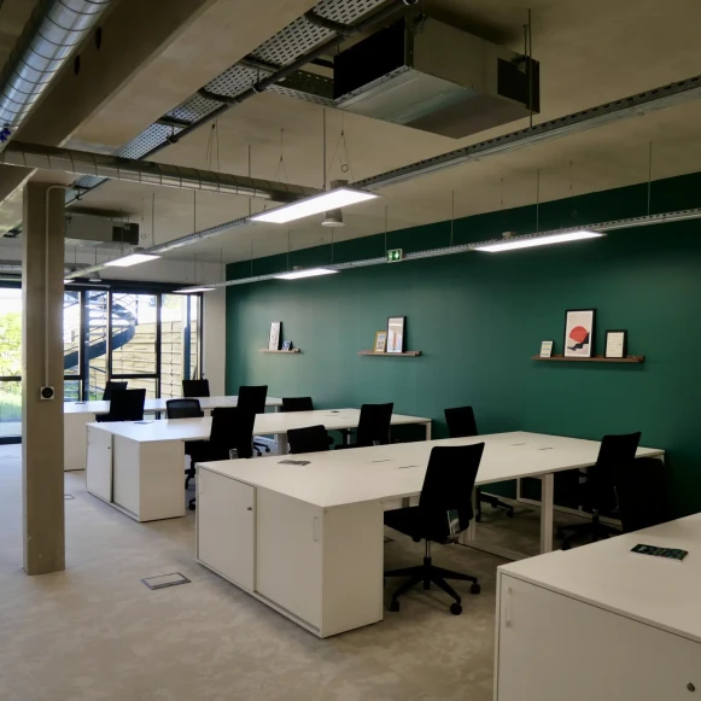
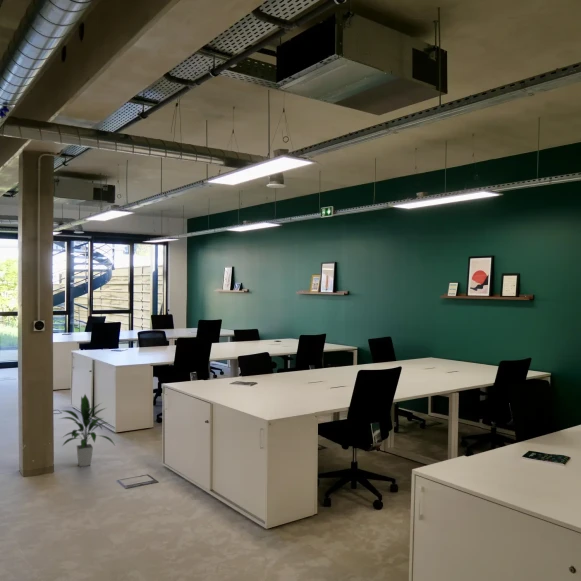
+ indoor plant [58,393,115,468]
